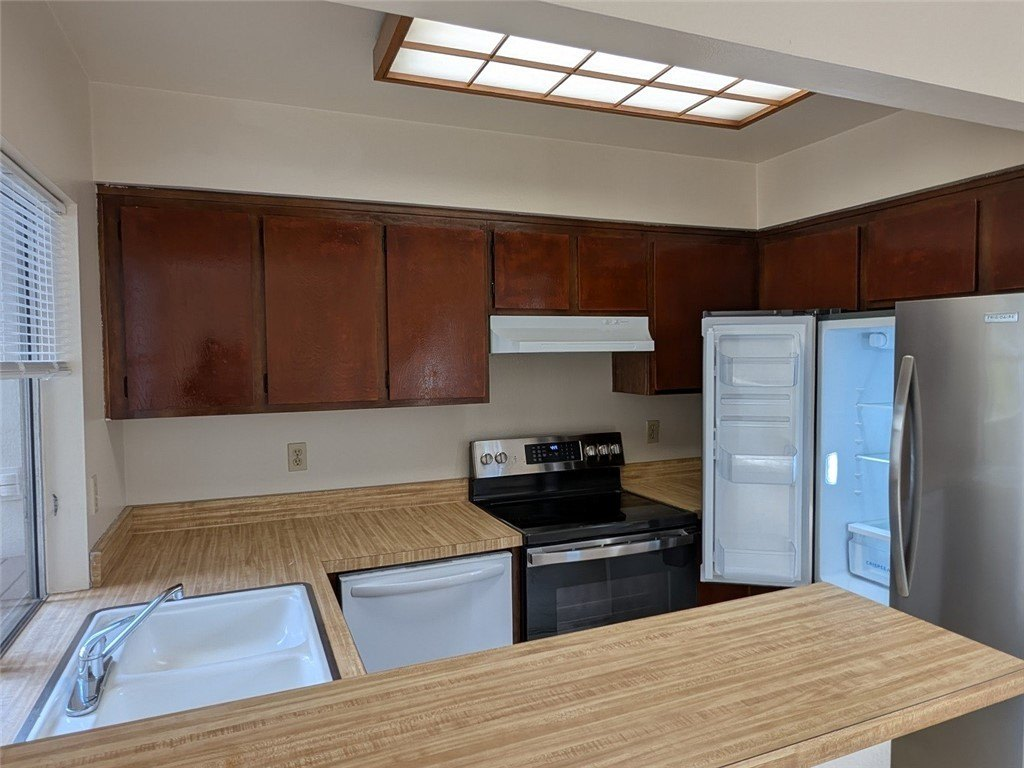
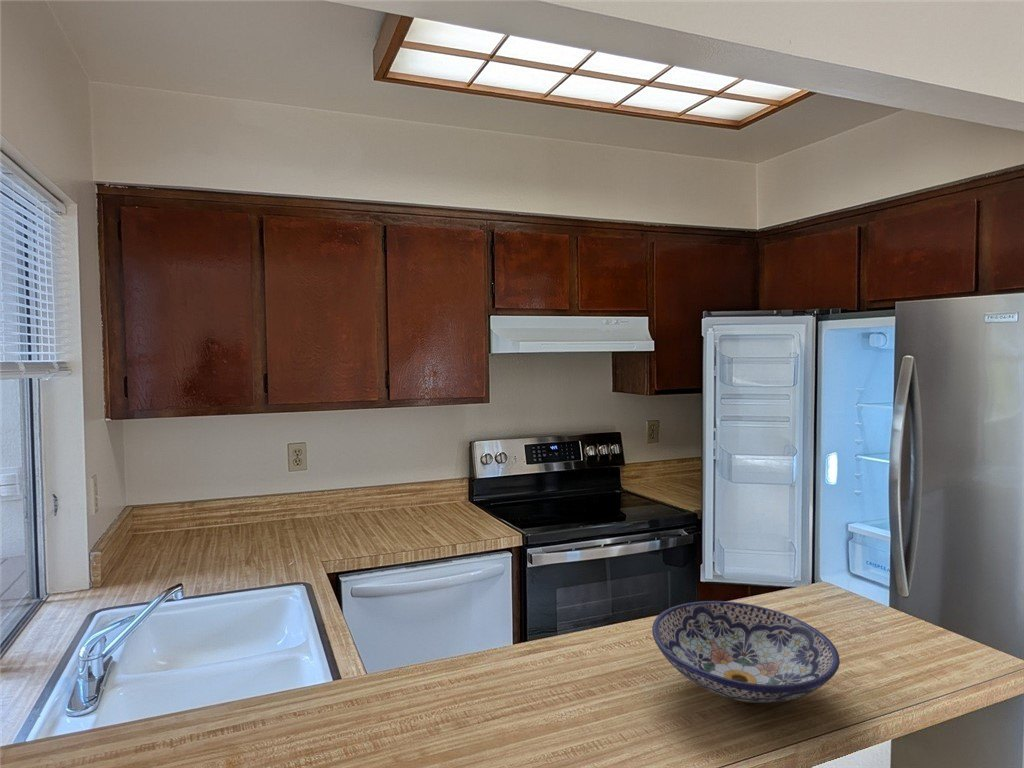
+ bowl [651,600,841,704]
